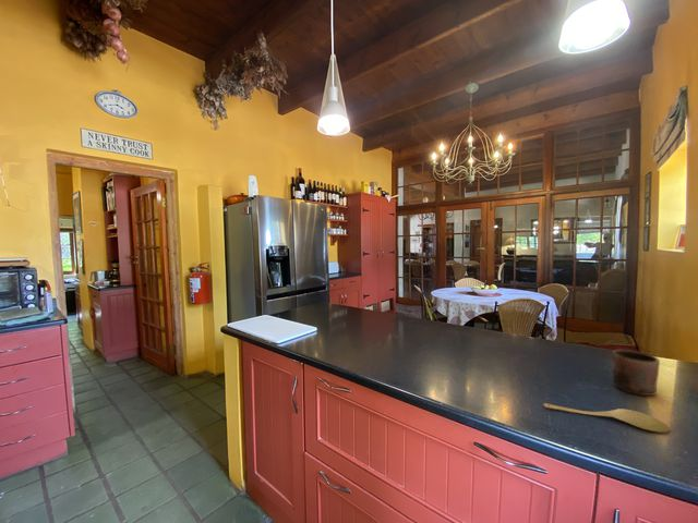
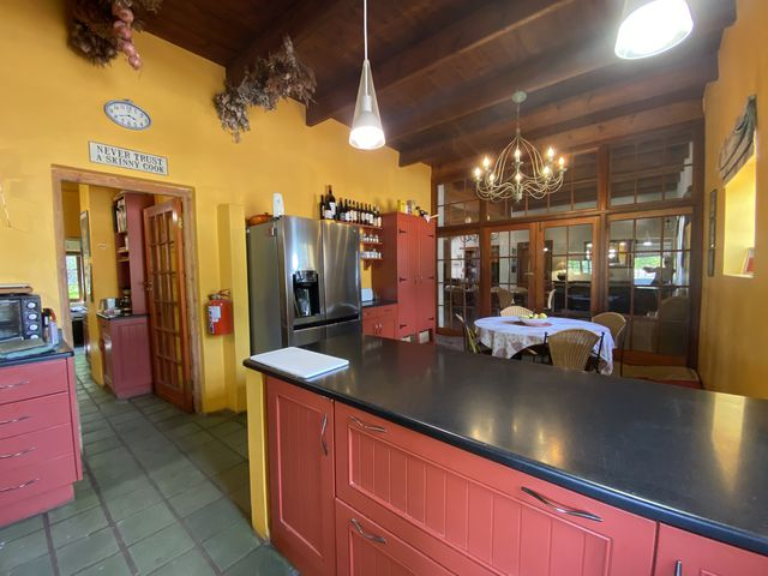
- mug [611,349,661,397]
- spoon [543,402,670,434]
